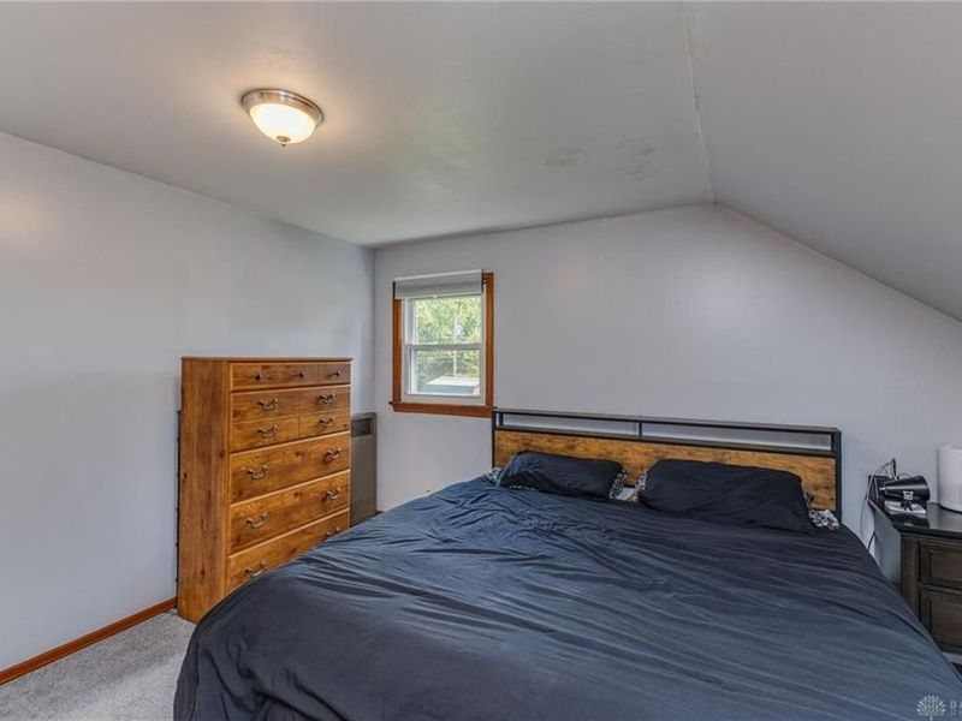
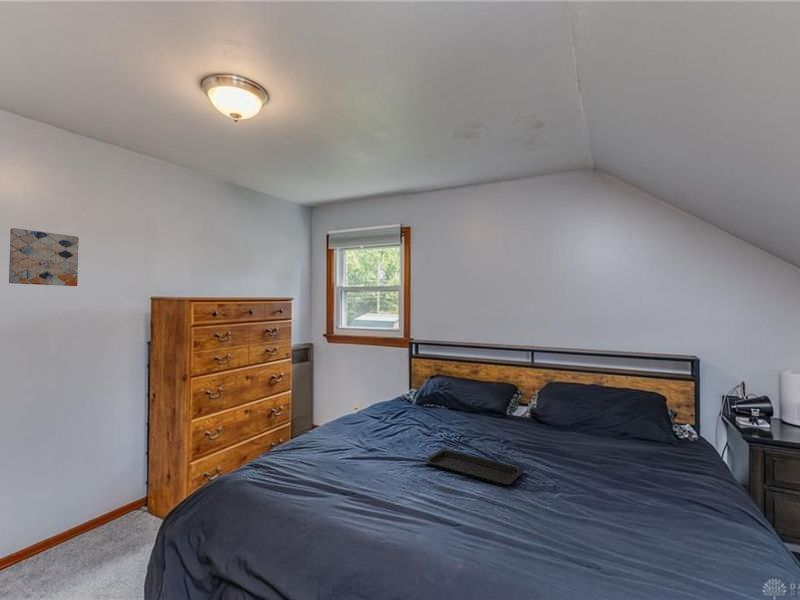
+ serving tray [422,448,526,486]
+ wall art [8,227,80,287]
